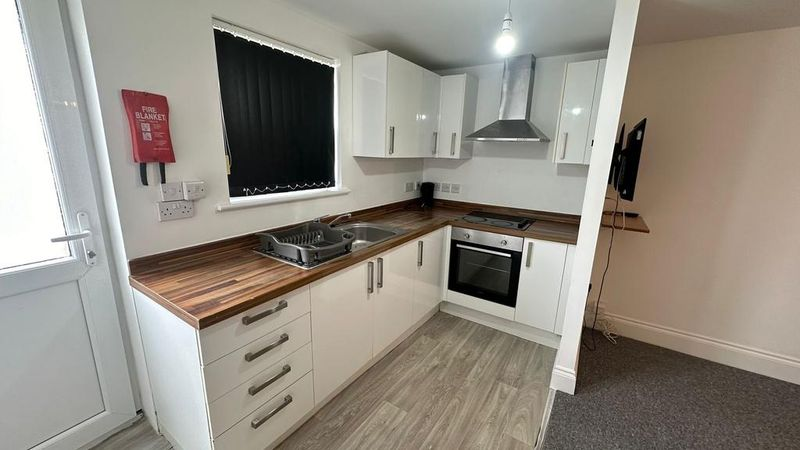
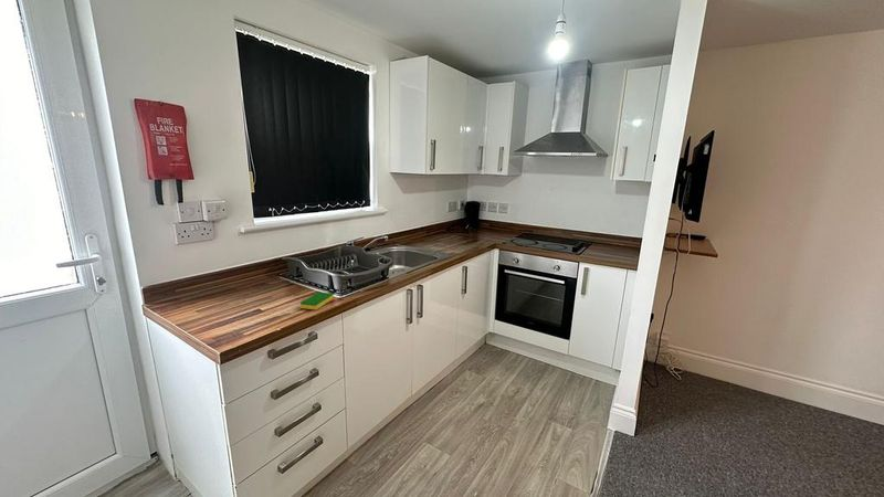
+ dish sponge [299,290,335,310]
